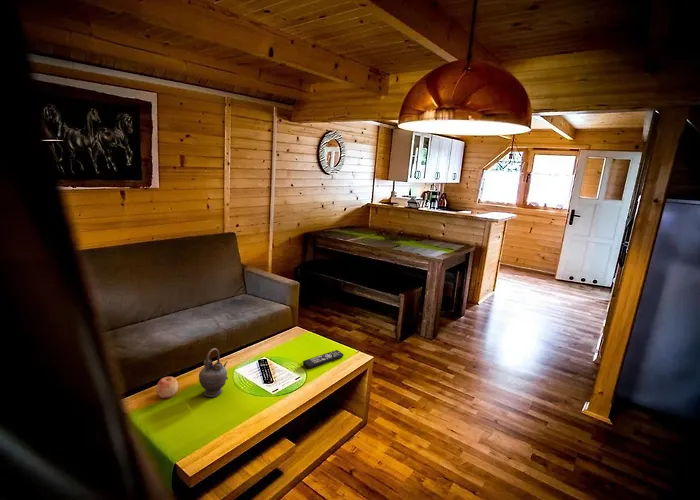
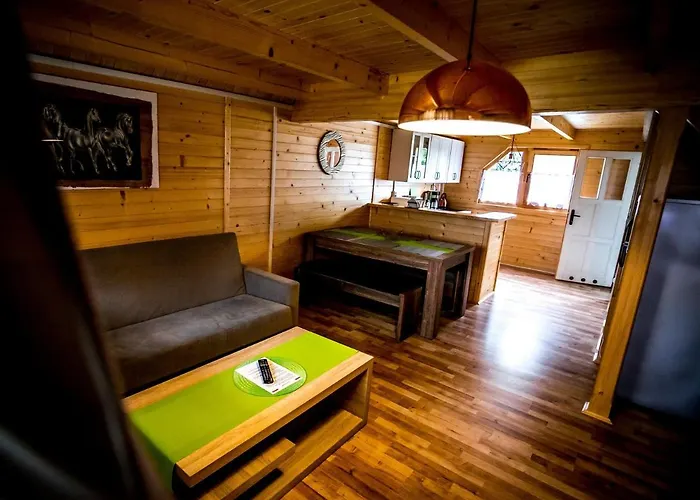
- teapot [198,347,229,398]
- remote control [302,349,345,369]
- apple [155,376,179,399]
